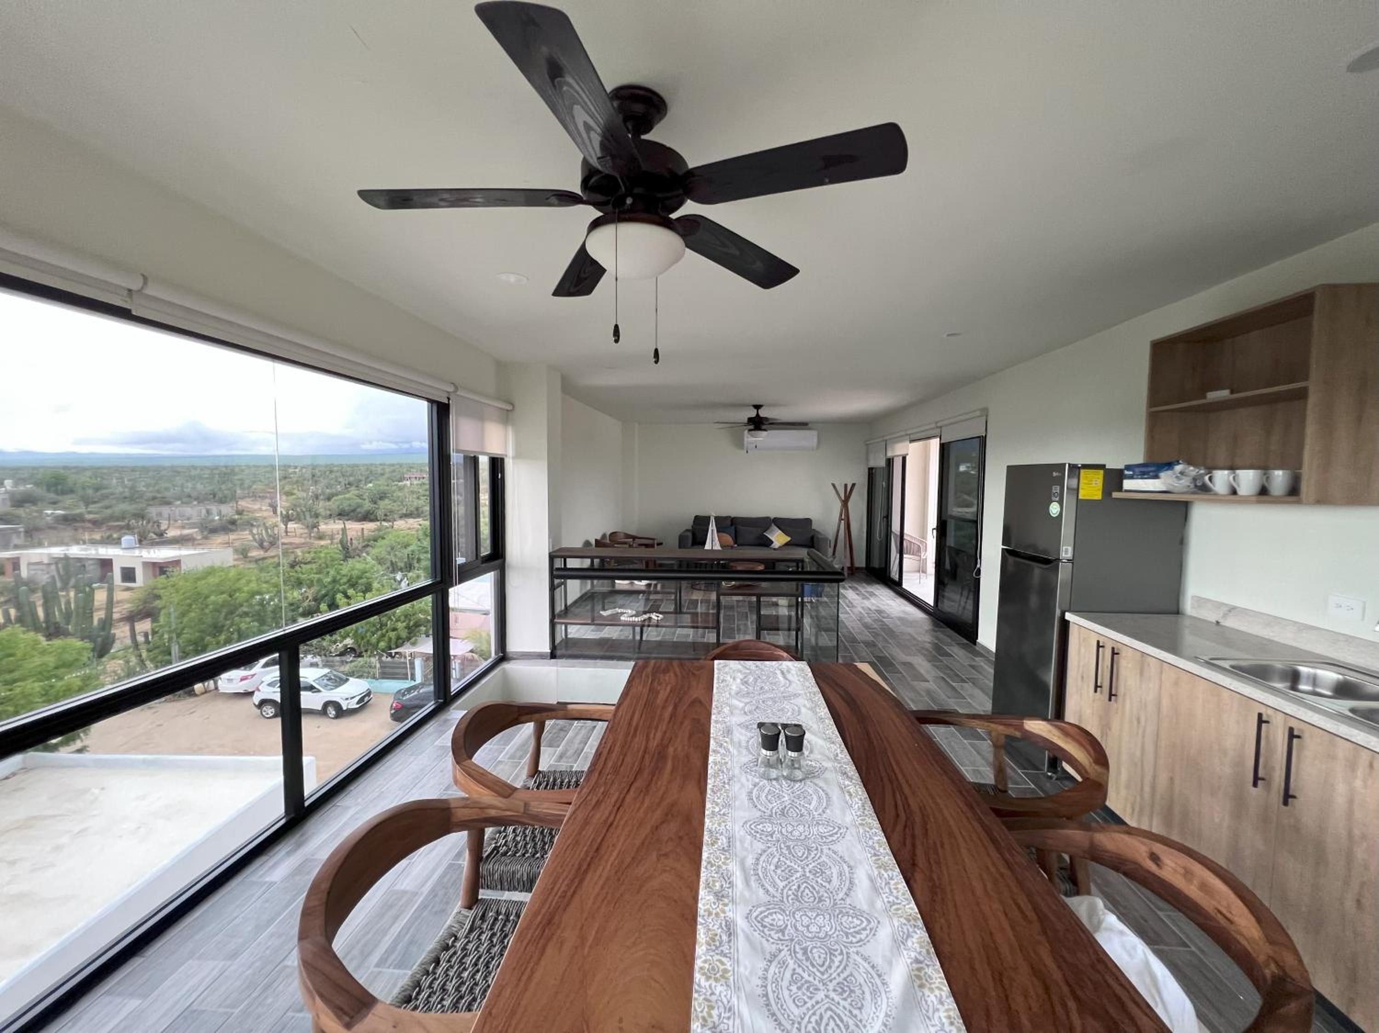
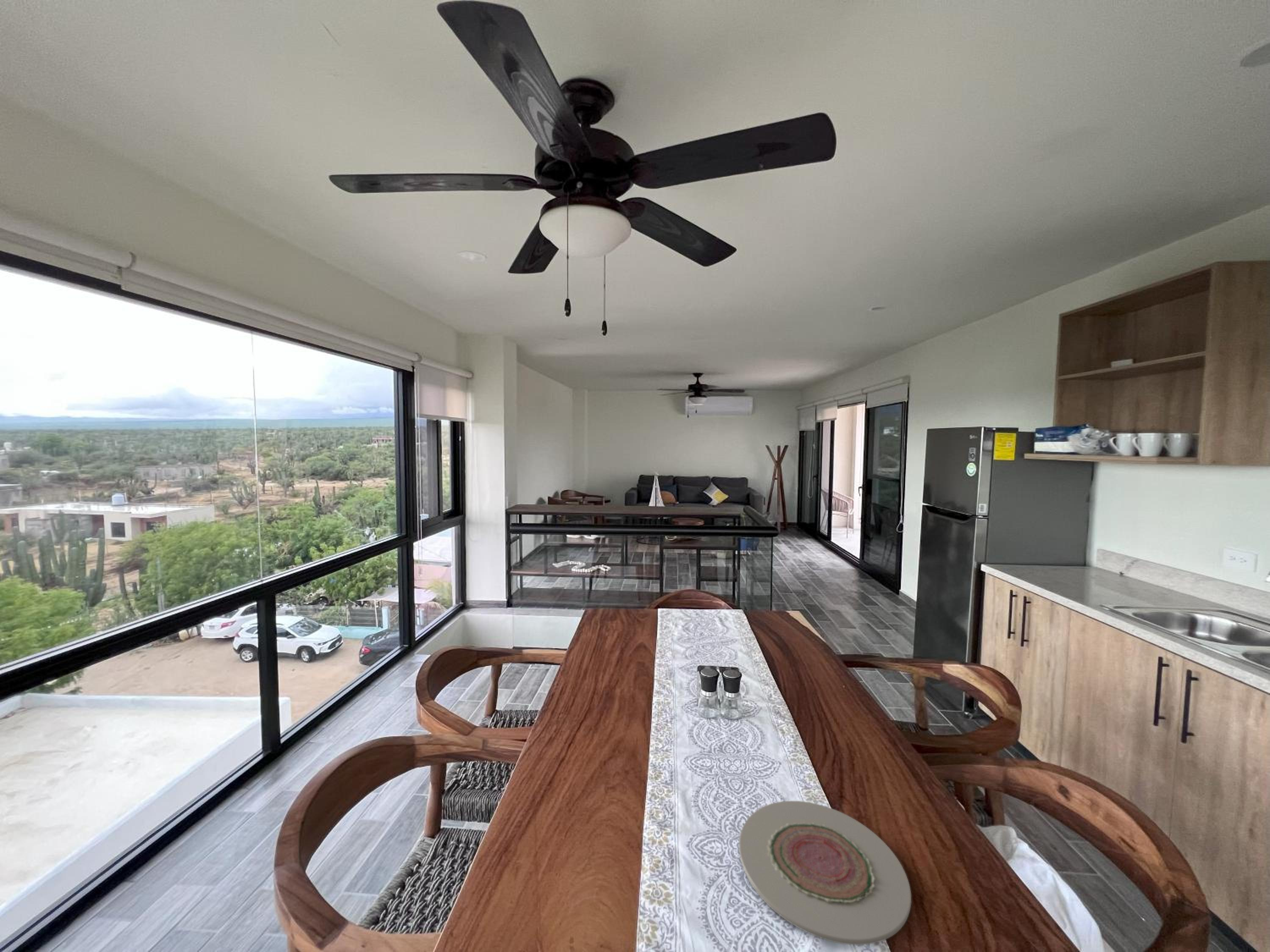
+ plate [739,801,912,945]
